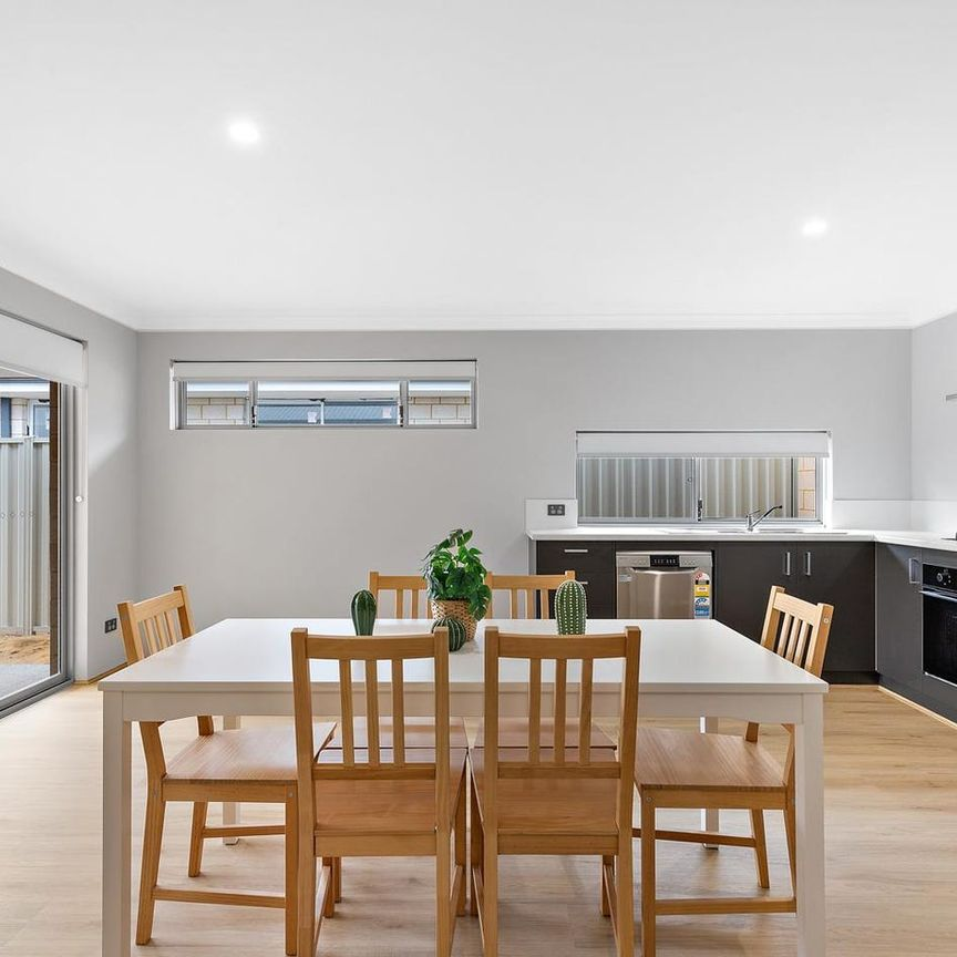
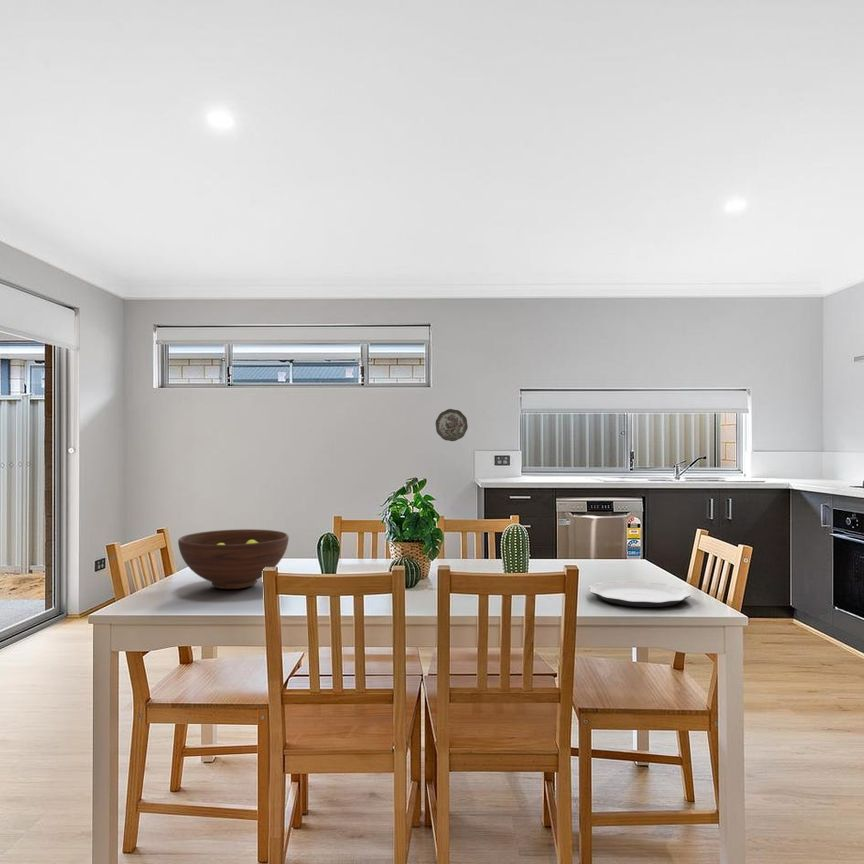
+ fruit bowl [177,528,290,590]
+ plate [588,579,692,608]
+ decorative plate [435,408,469,442]
